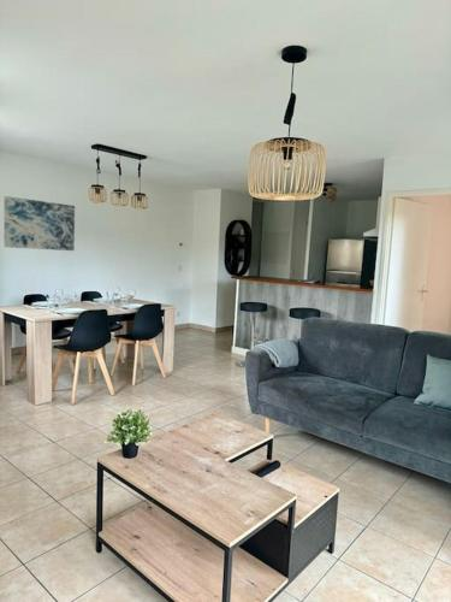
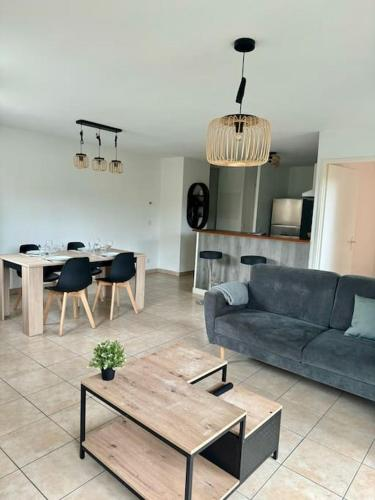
- wall art [2,195,76,252]
